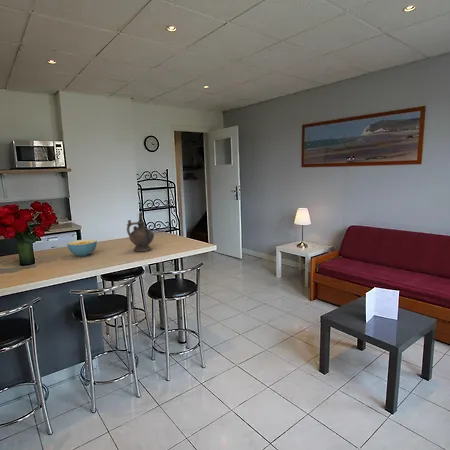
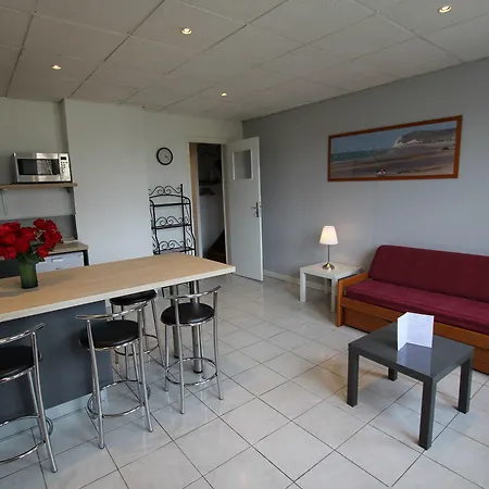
- ceremonial vessel [126,212,155,253]
- cereal bowl [66,238,98,257]
